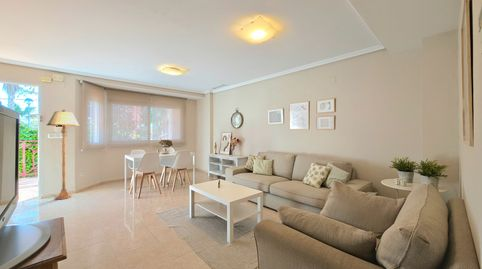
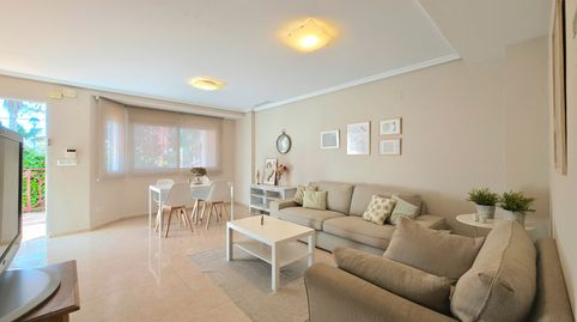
- floor lamp [46,109,81,201]
